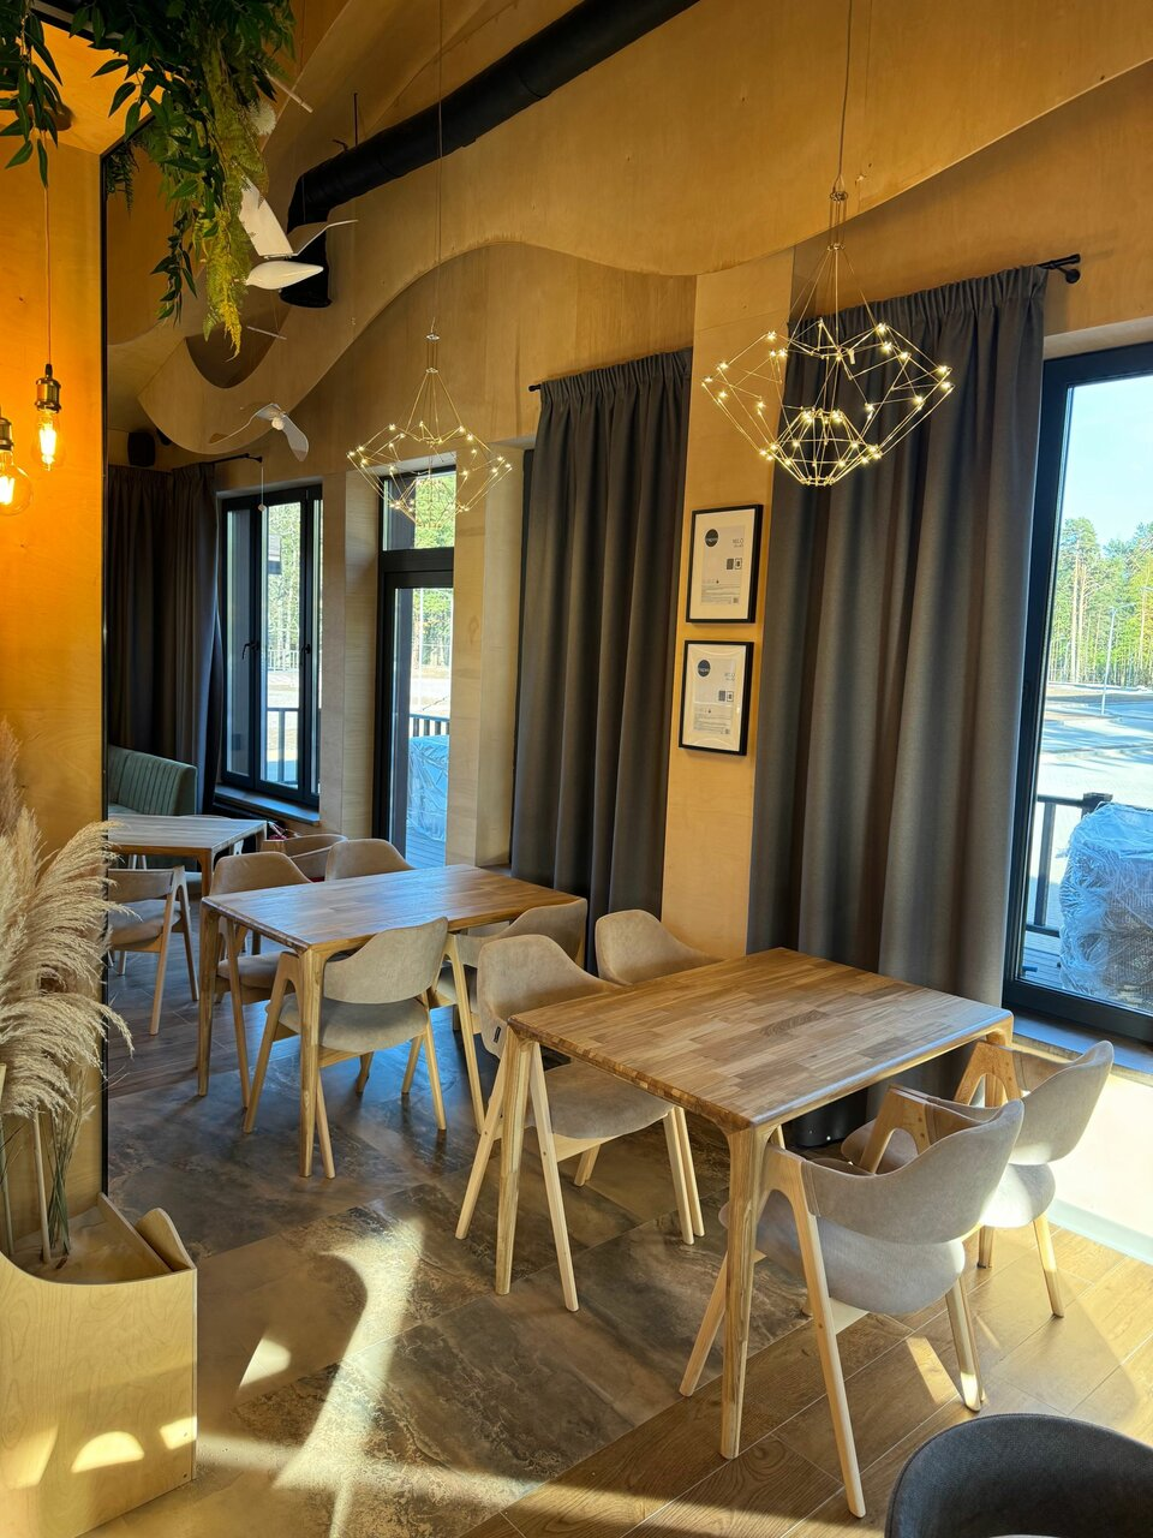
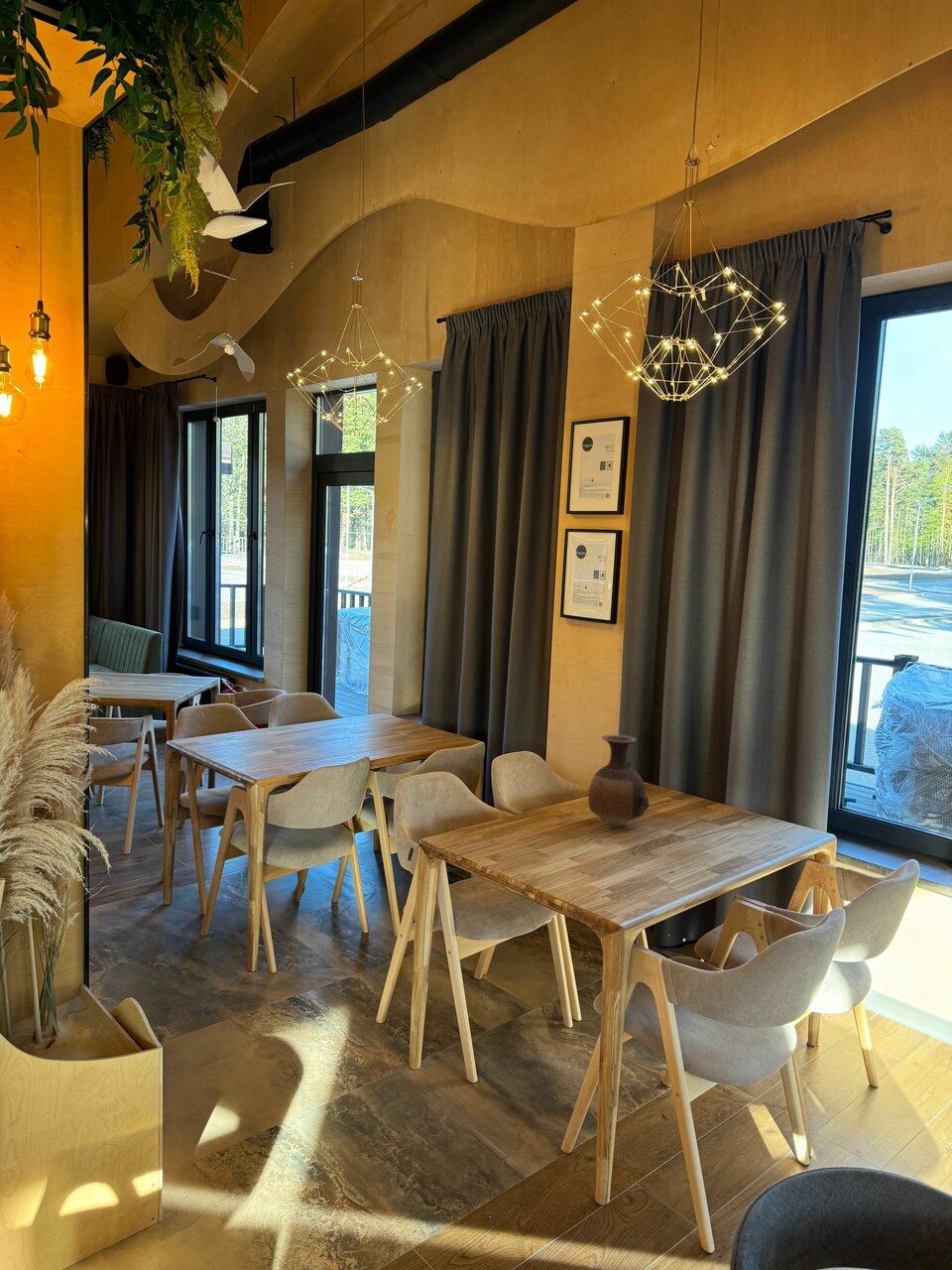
+ vase [587,734,651,827]
